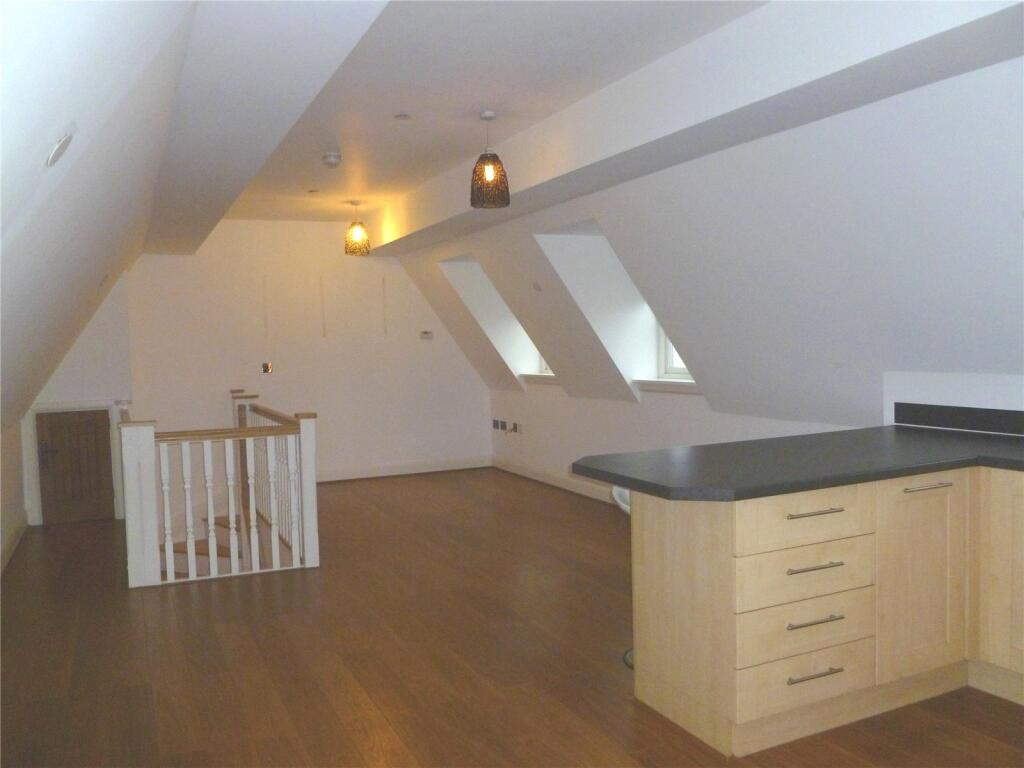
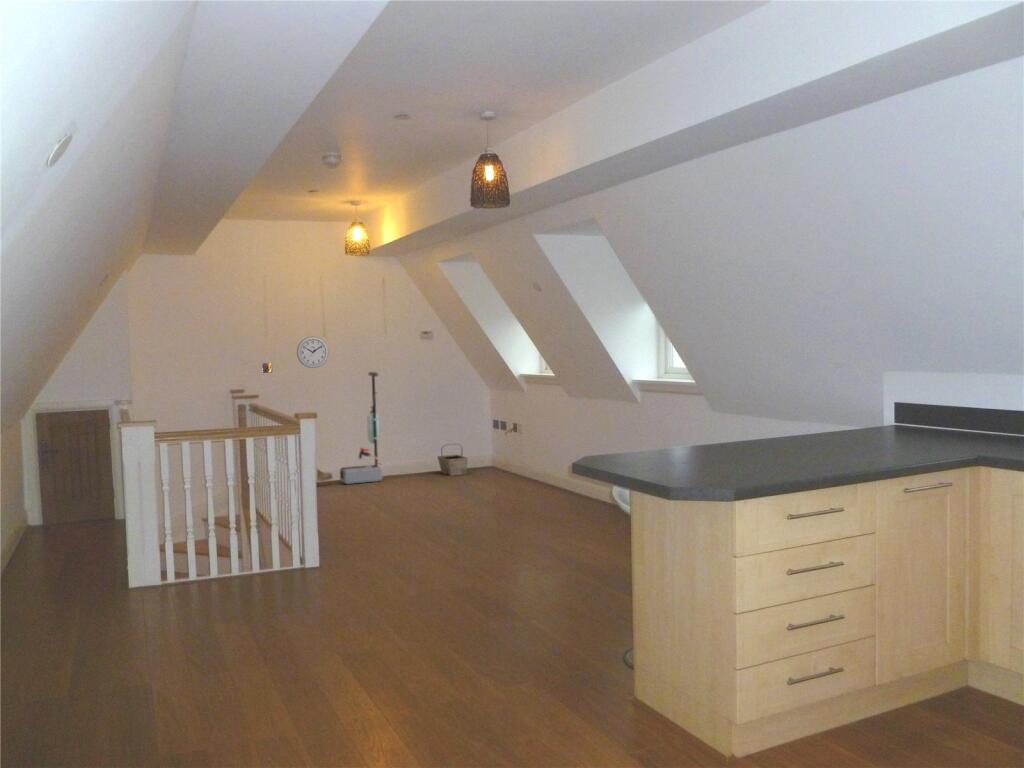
+ wall clock [296,336,330,369]
+ basket [436,443,469,477]
+ boot cleaning station [316,371,385,485]
